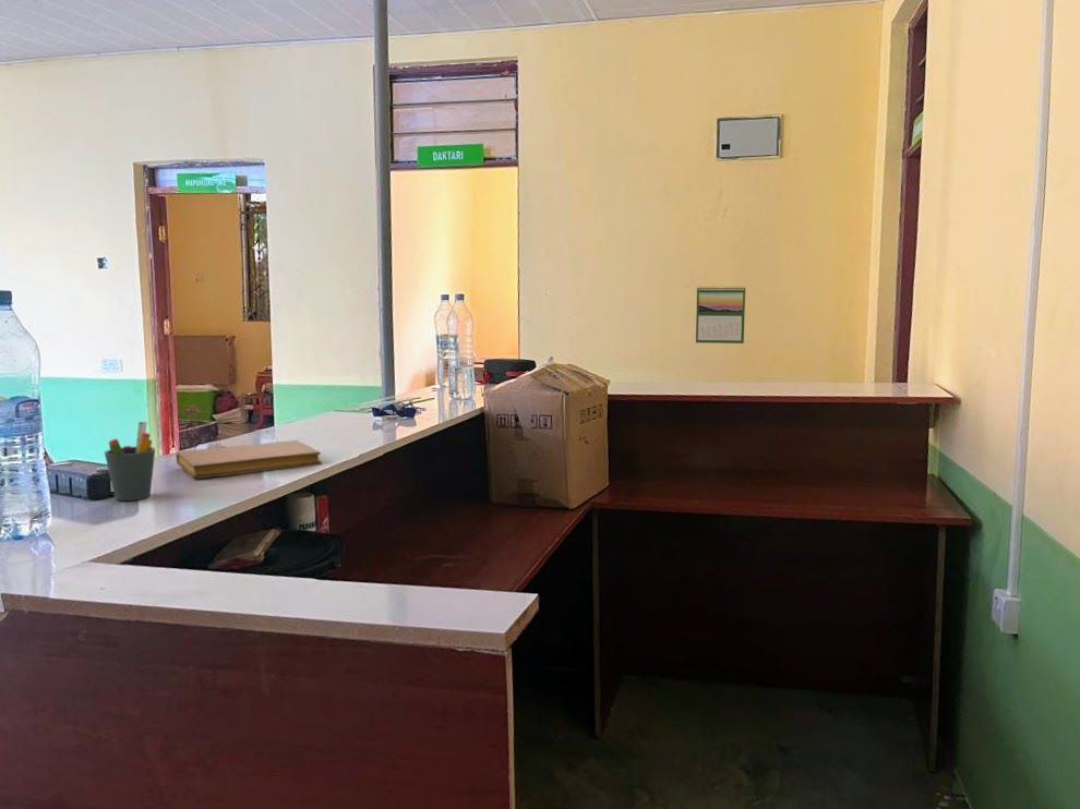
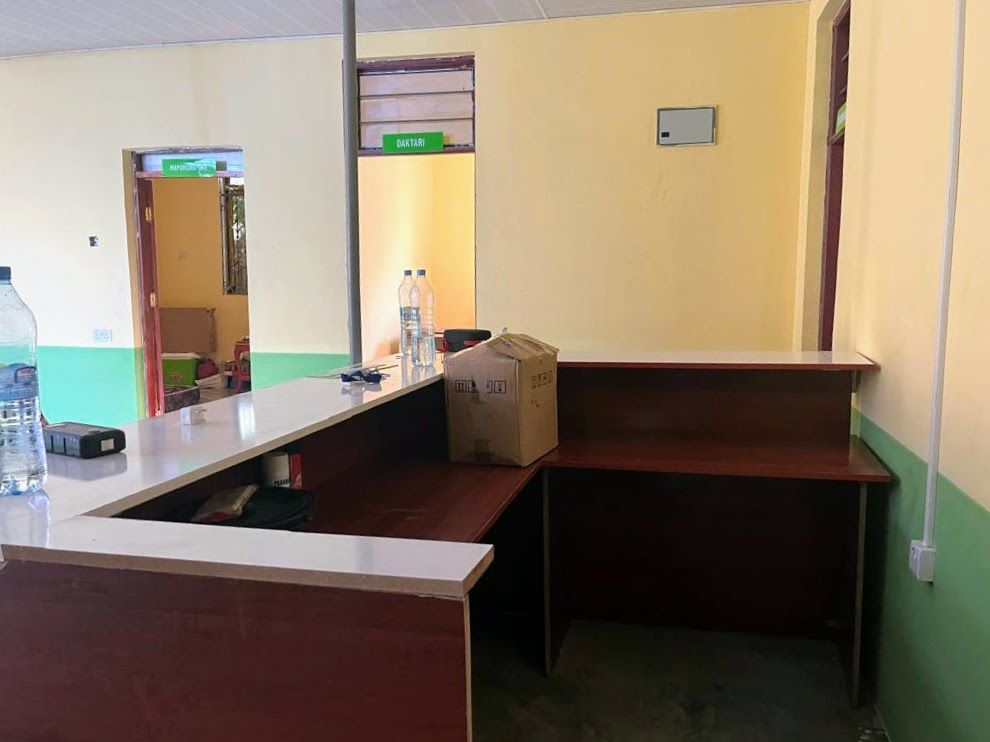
- notebook [176,439,323,480]
- calendar [695,285,746,345]
- pen holder [104,421,156,502]
